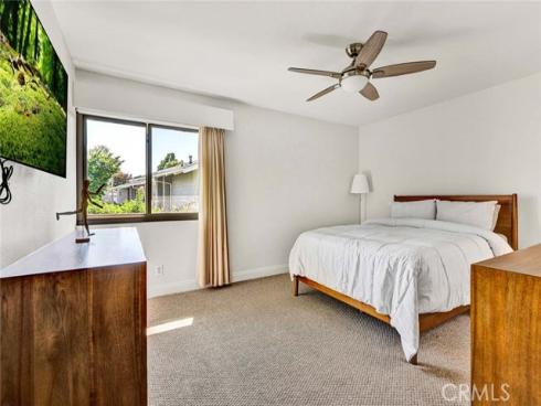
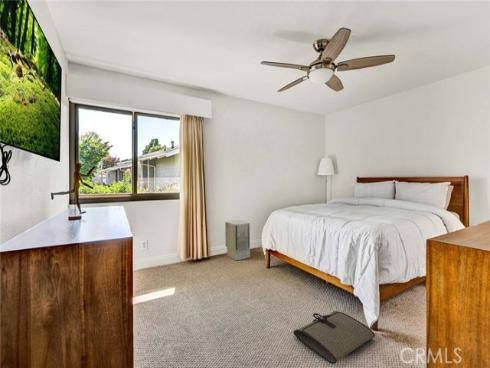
+ tool roll [293,310,376,365]
+ air purifier [224,219,251,261]
